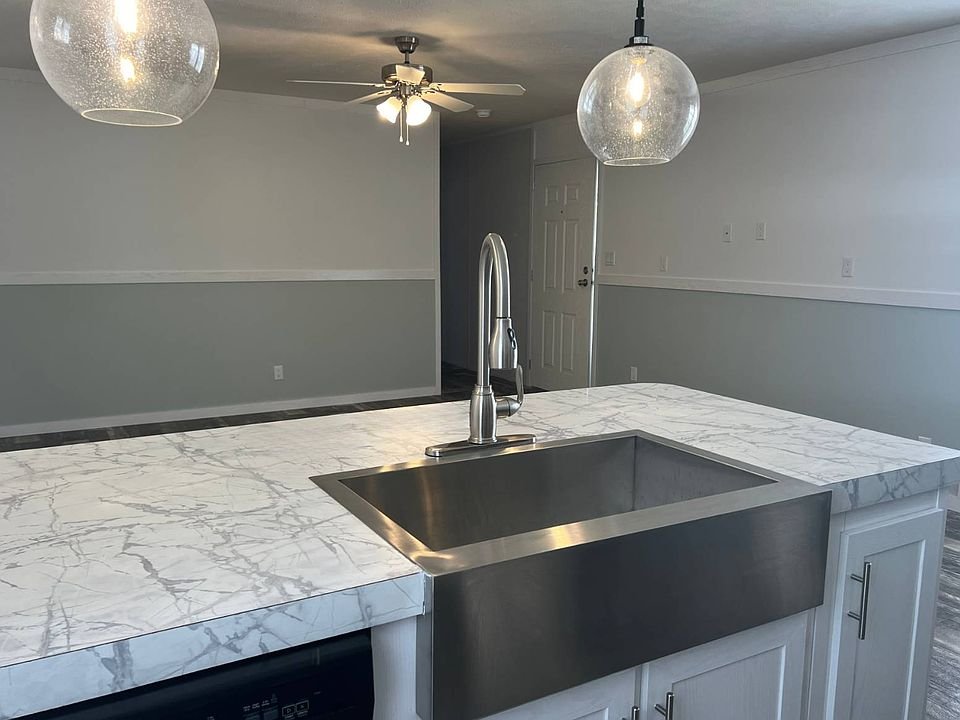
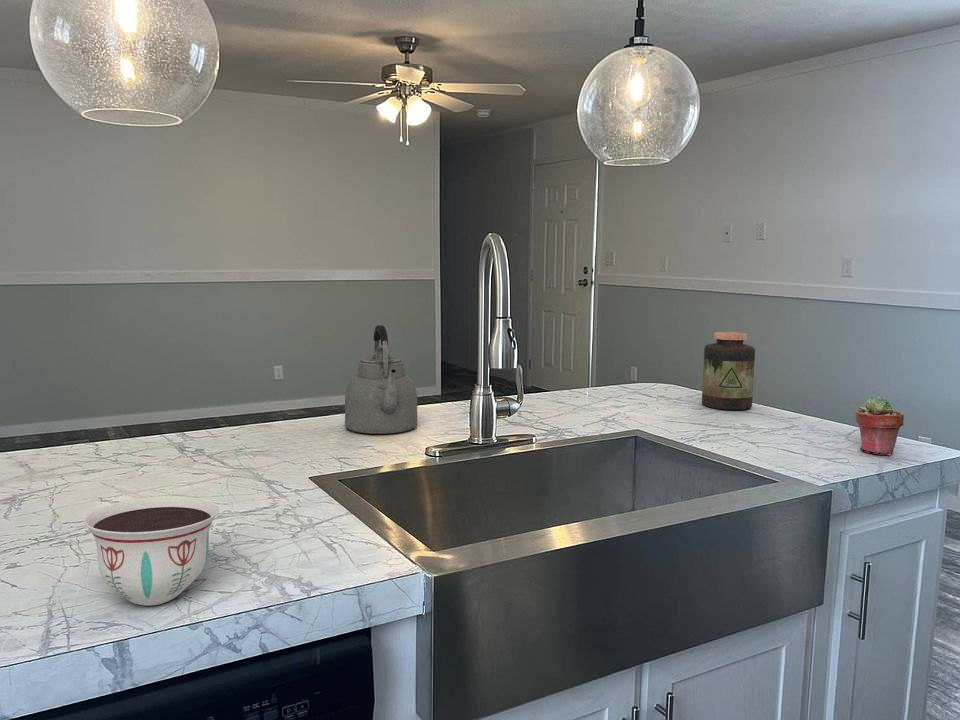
+ bowl [83,496,220,607]
+ kettle [344,324,419,435]
+ jar [701,331,756,411]
+ potted succulent [855,395,905,456]
